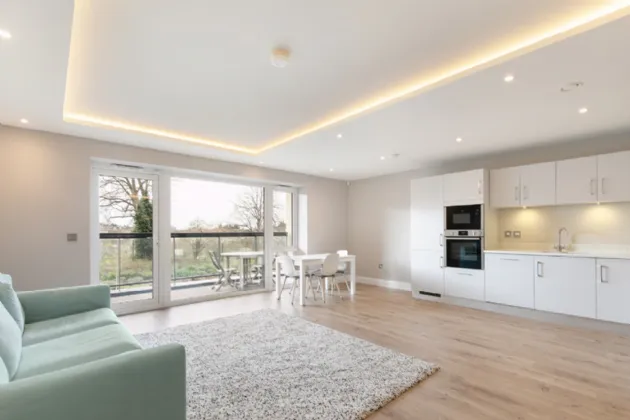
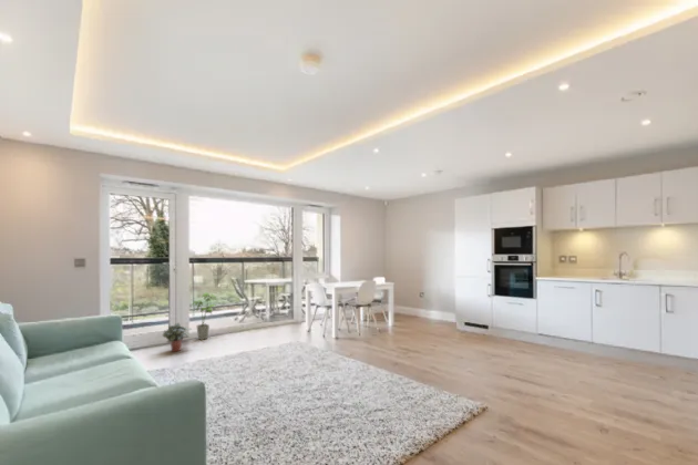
+ potted plant [162,322,192,352]
+ house plant [192,292,217,341]
